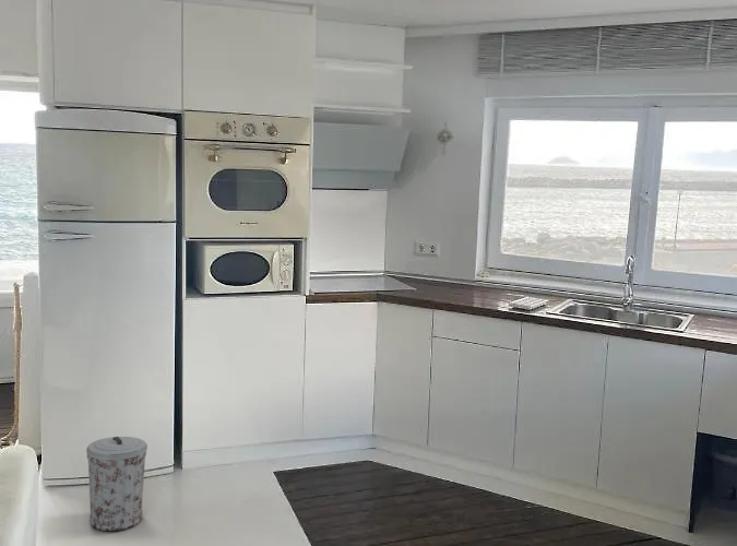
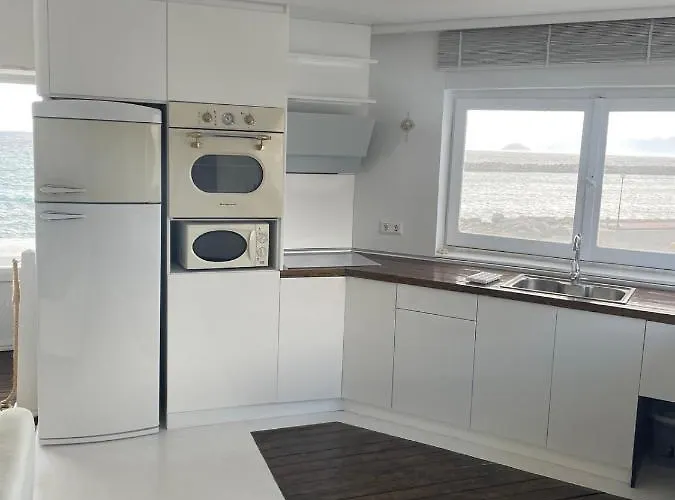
- trash can [85,436,148,532]
